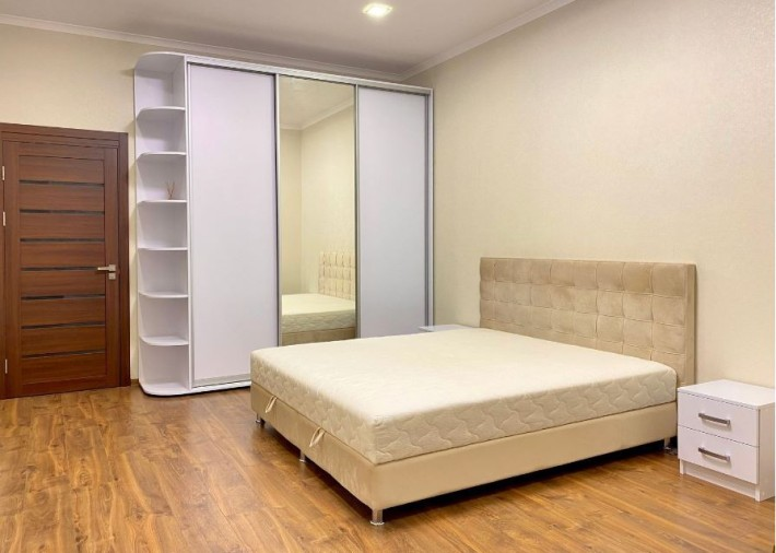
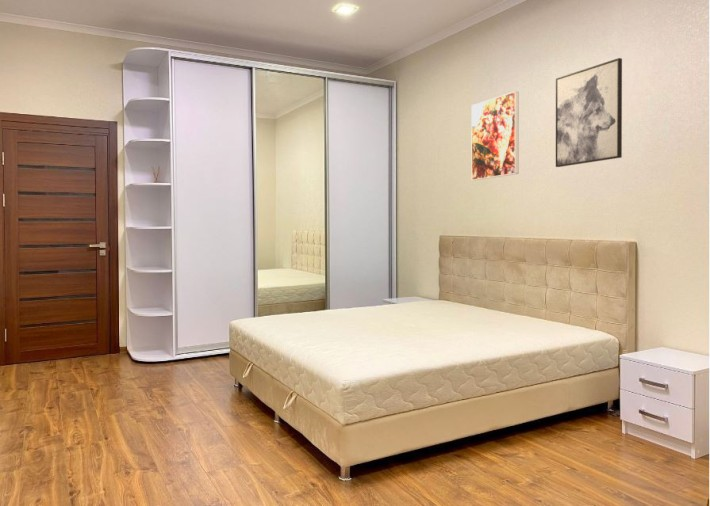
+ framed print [470,90,520,181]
+ wall art [555,57,623,168]
